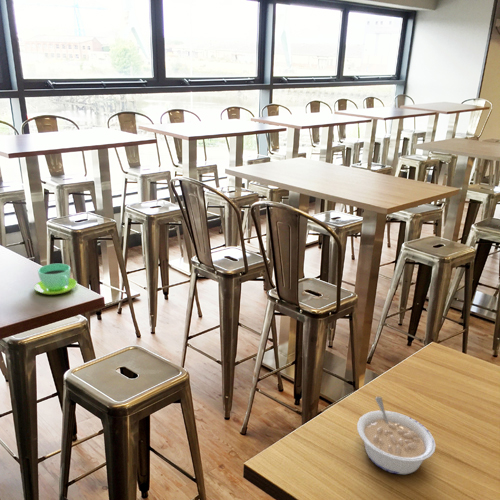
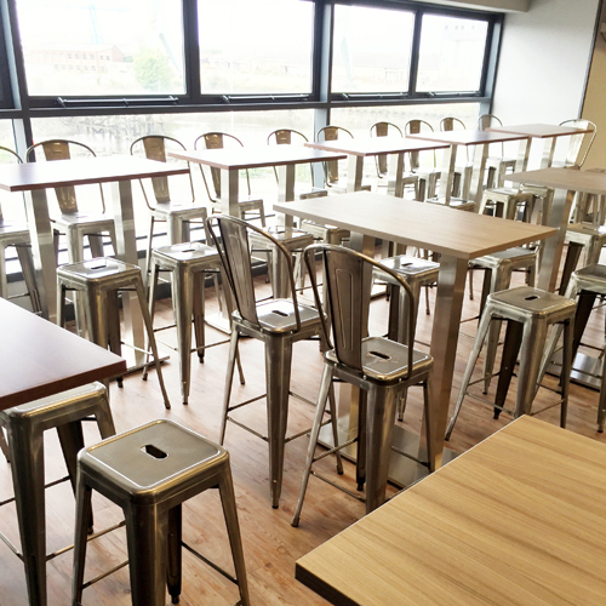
- cup [33,263,78,296]
- legume [356,396,437,475]
